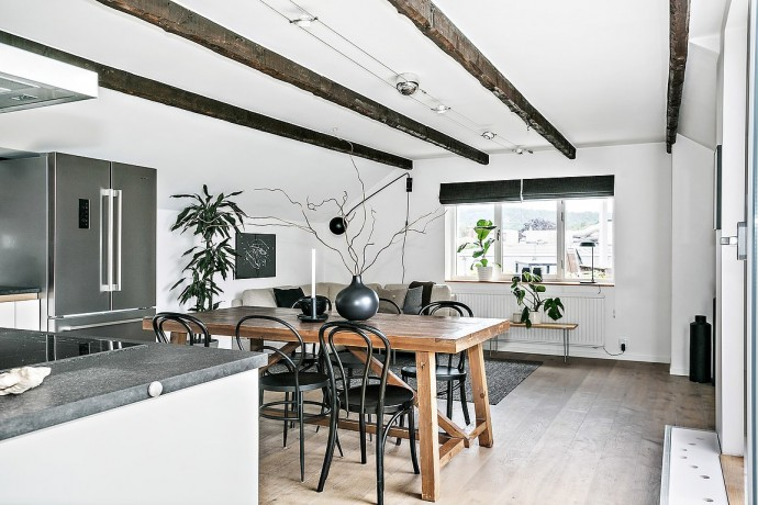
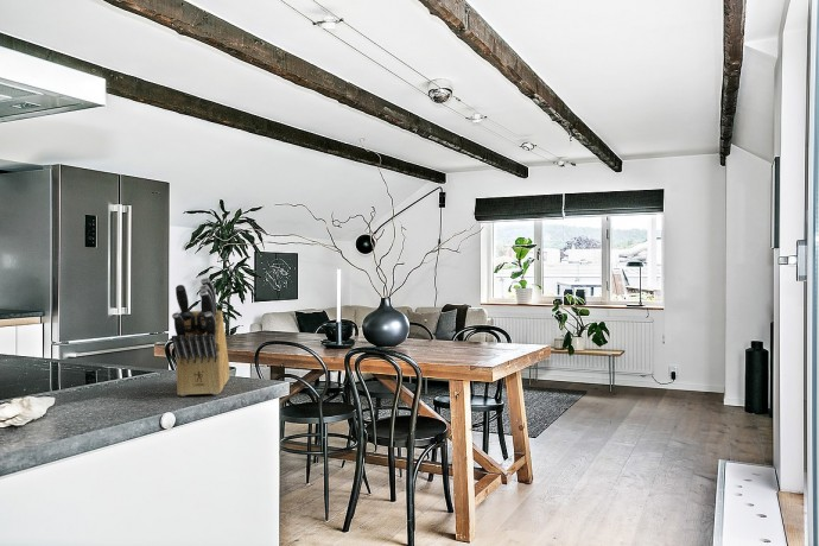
+ knife block [171,277,230,396]
